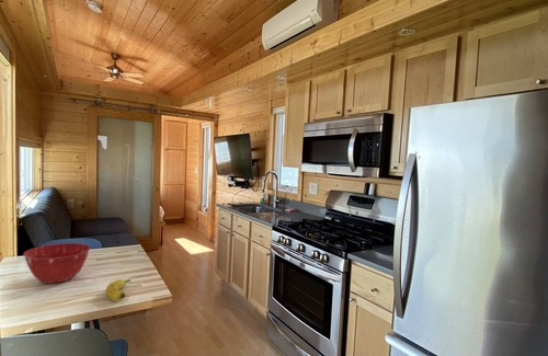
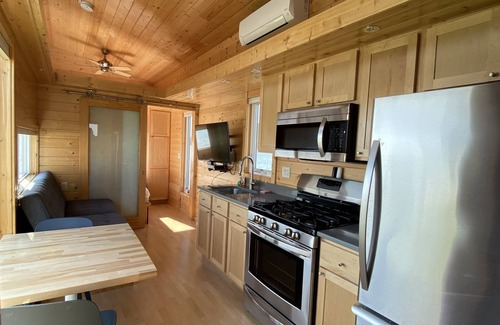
- mixing bowl [22,242,92,285]
- banana [105,276,132,302]
